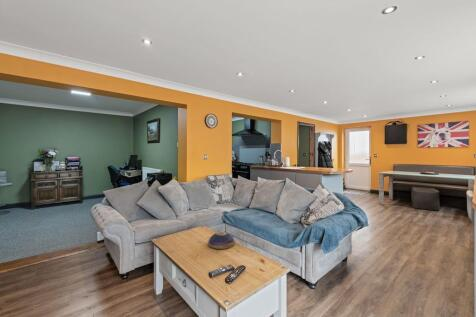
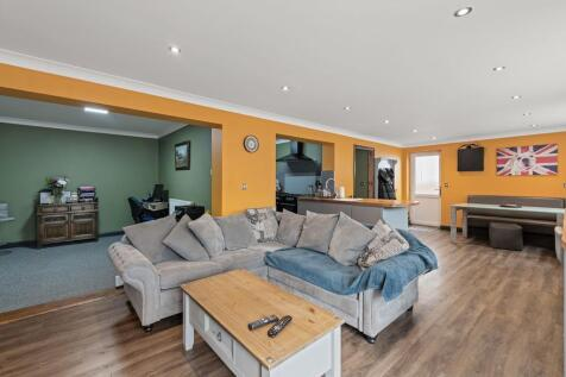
- decorative bowl [207,231,236,250]
